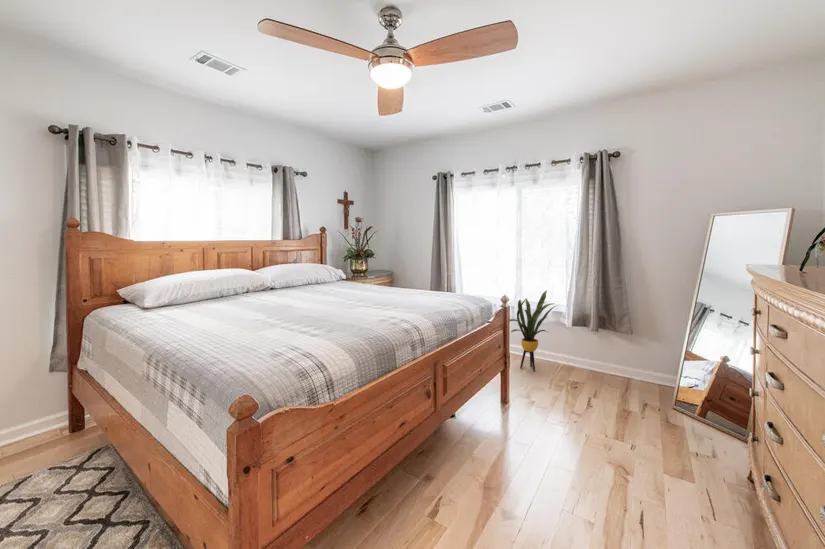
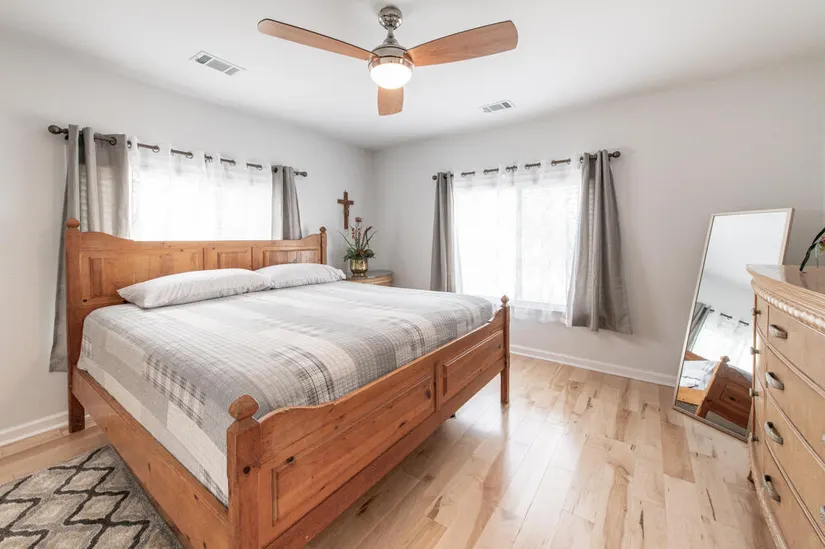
- house plant [509,290,559,372]
